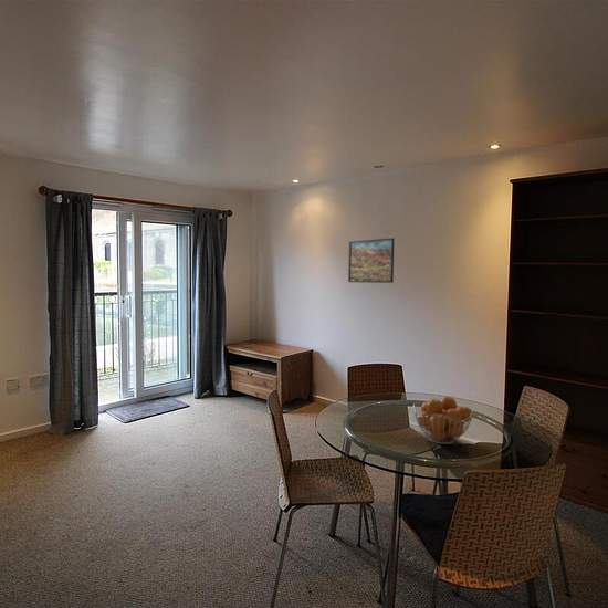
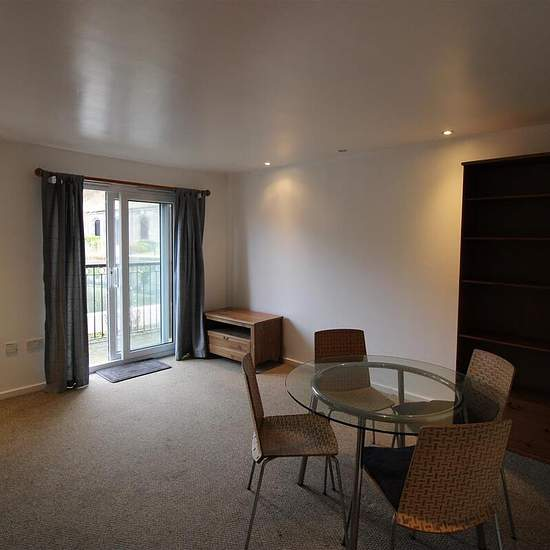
- fruit basket [412,395,474,445]
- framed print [347,237,395,284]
